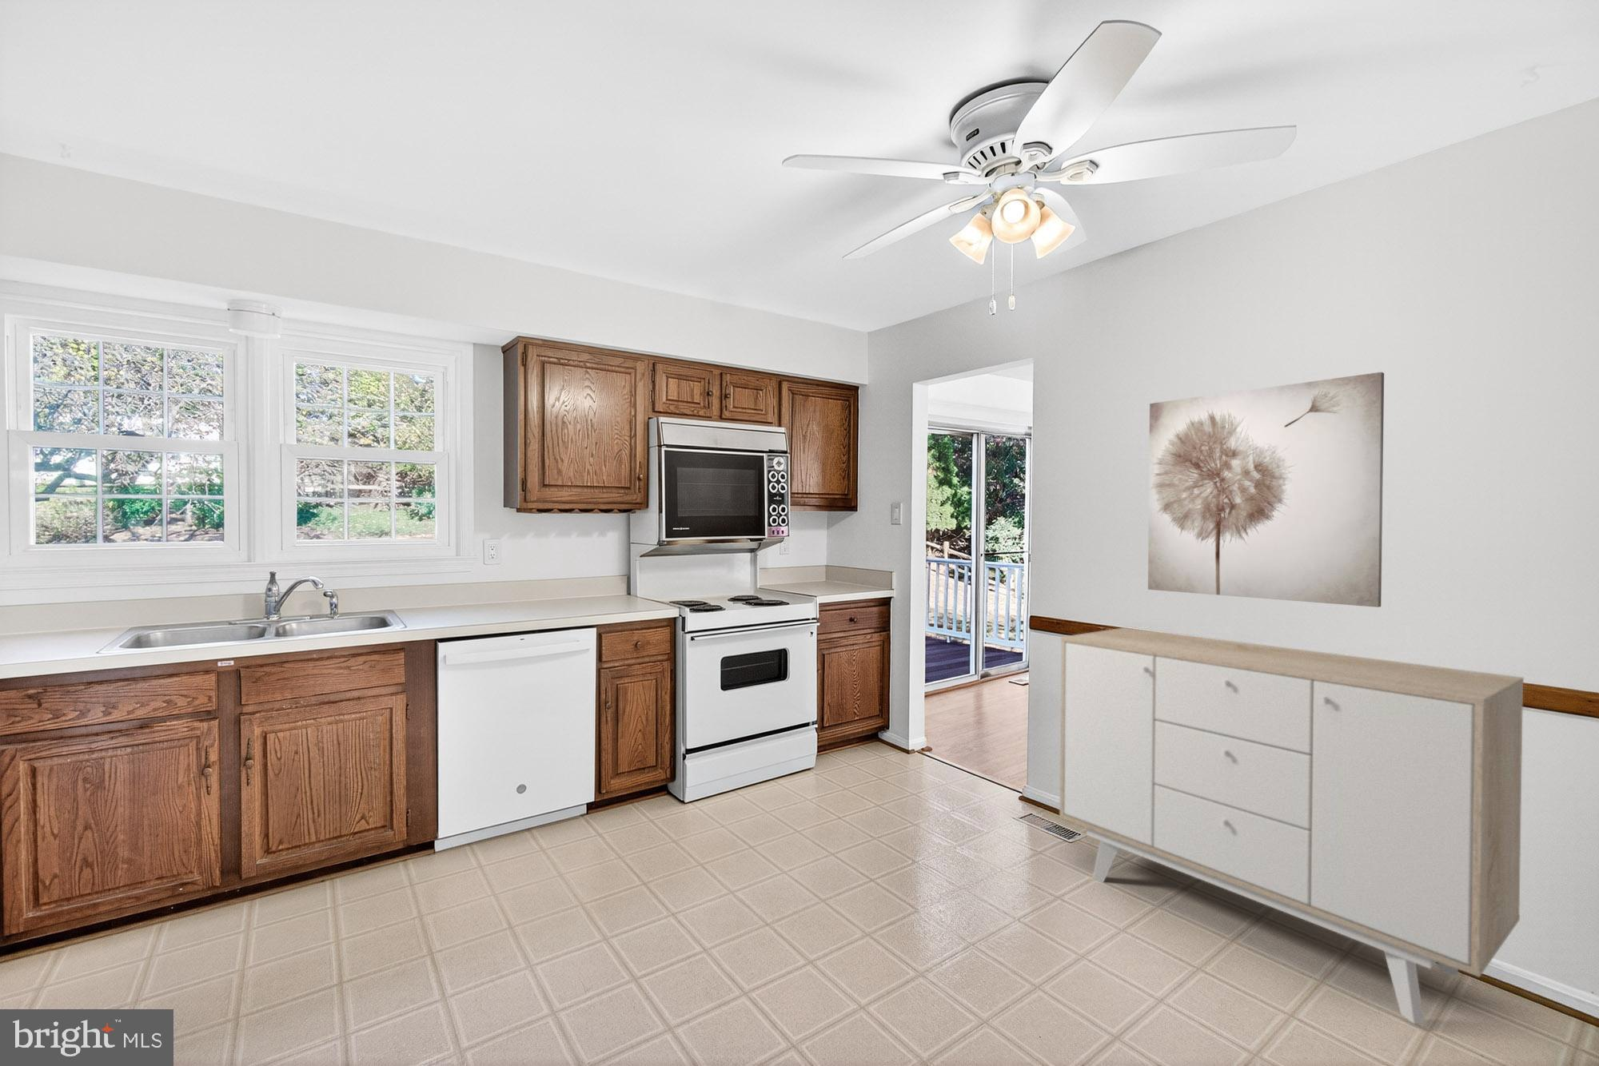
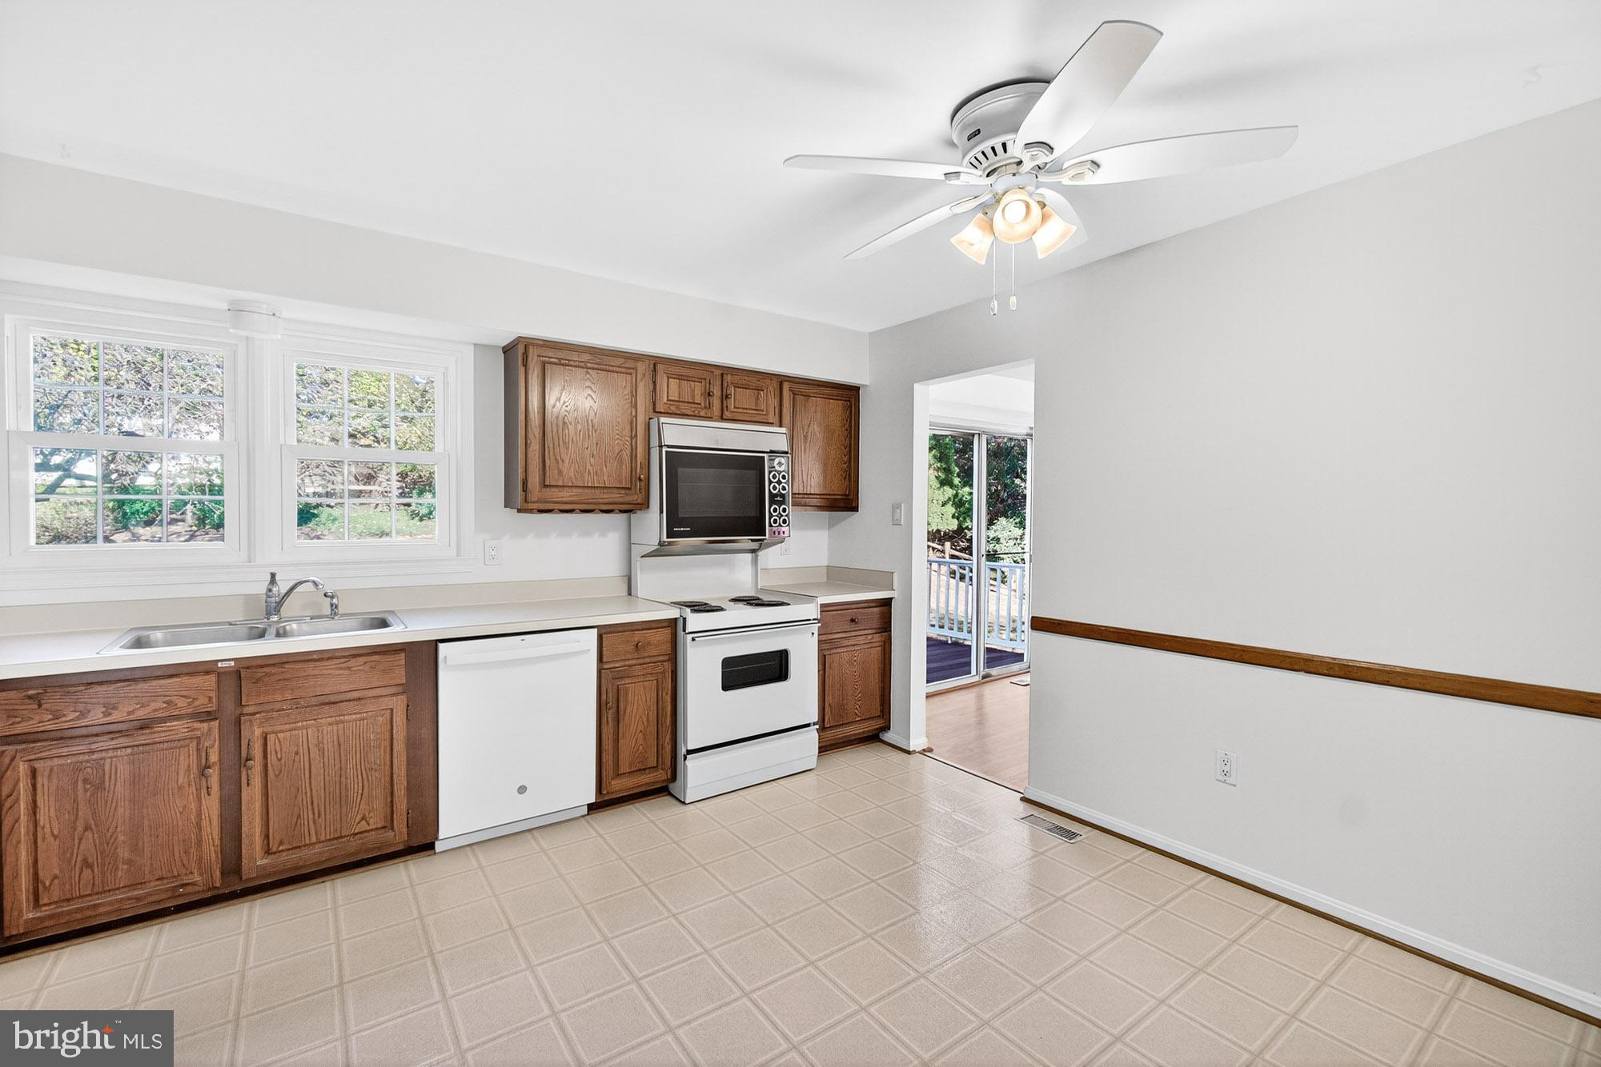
- wall art [1147,371,1385,608]
- sideboard [1059,627,1525,1024]
